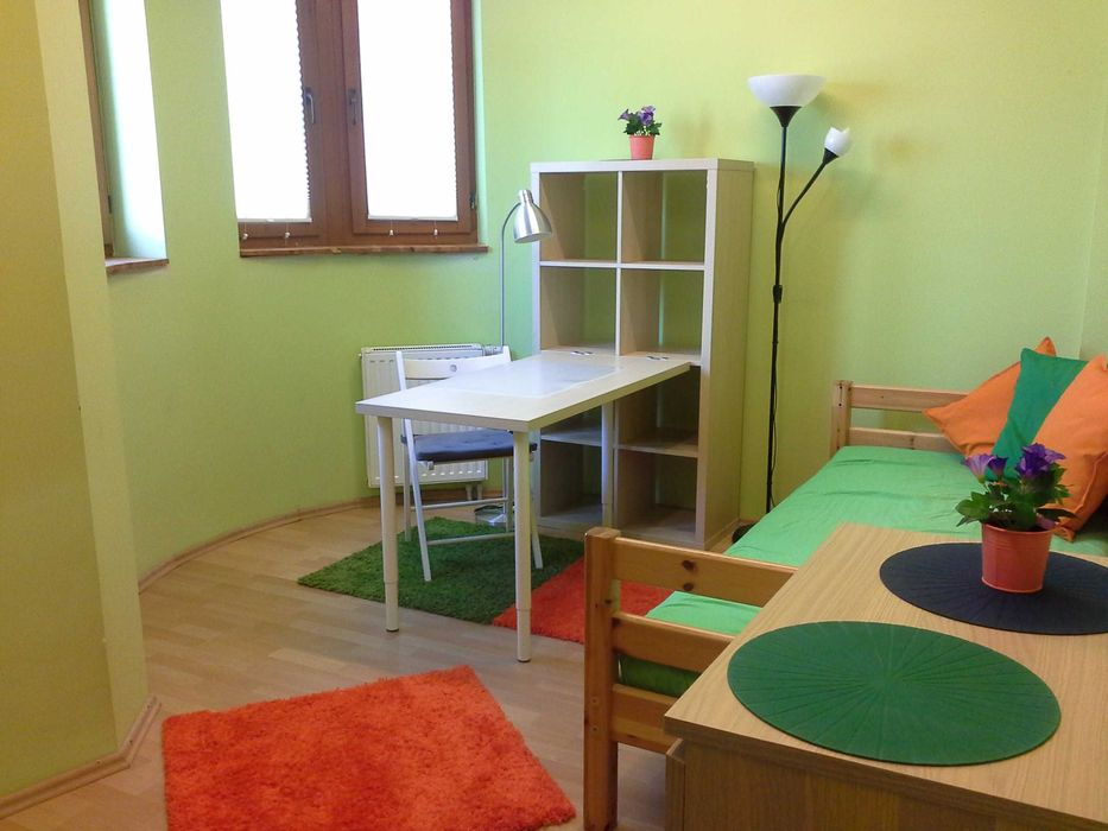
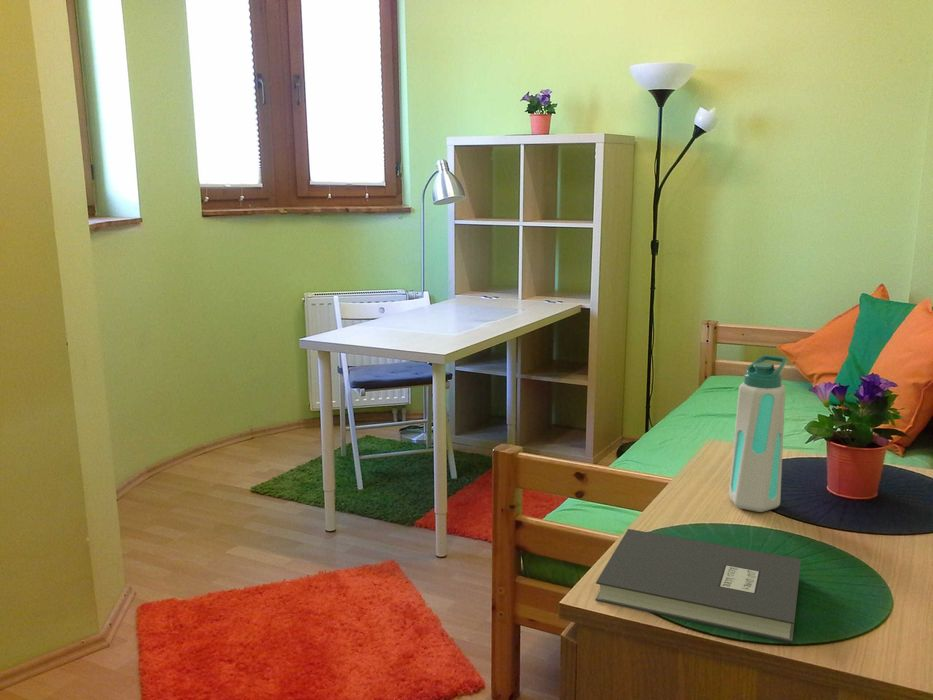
+ book [595,528,802,644]
+ water bottle [728,354,788,513]
